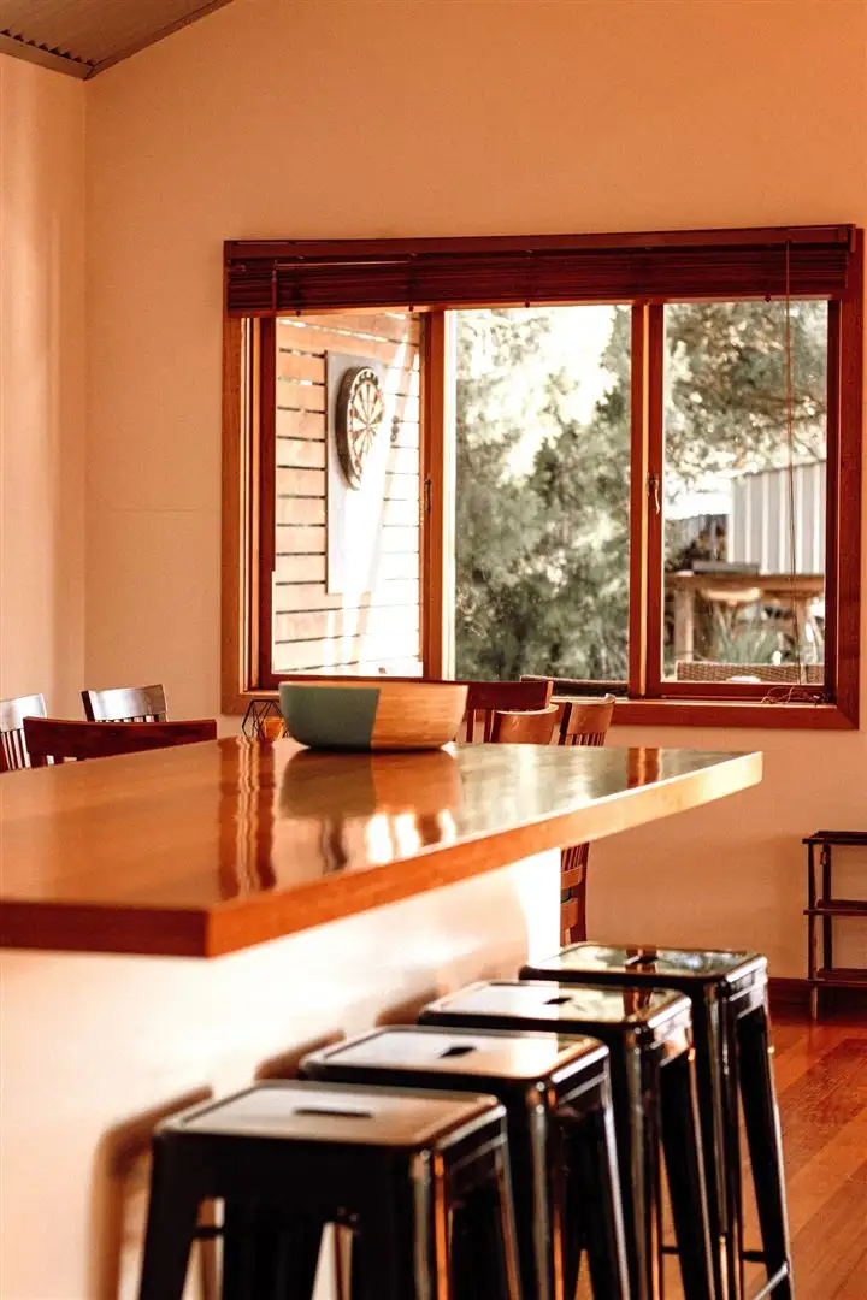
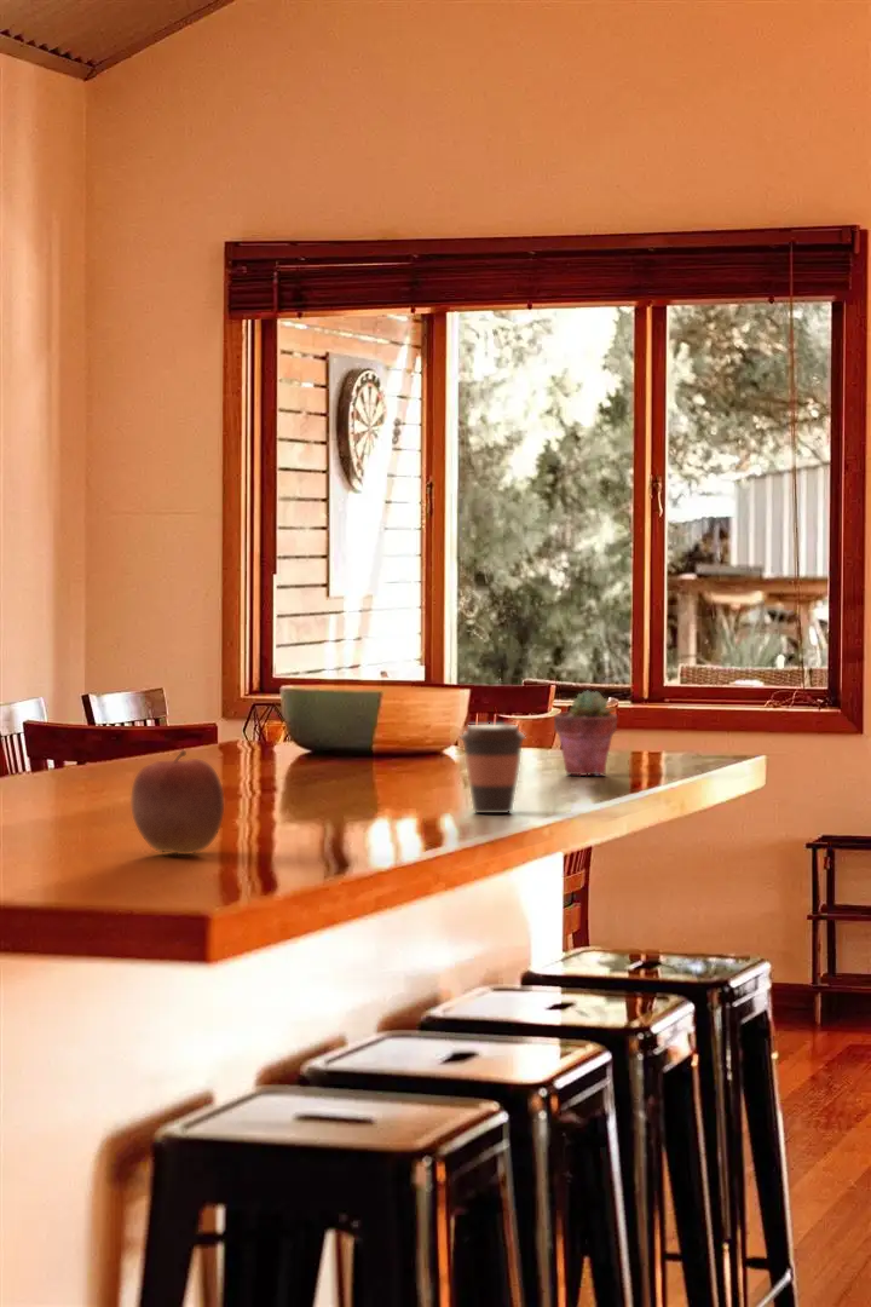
+ coffee cup [458,724,527,814]
+ potted succulent [553,689,618,777]
+ apple [129,749,225,856]
